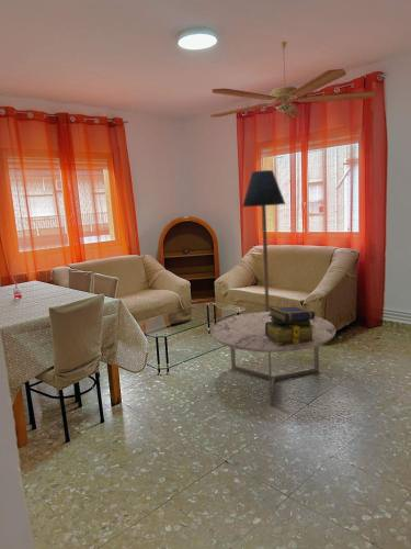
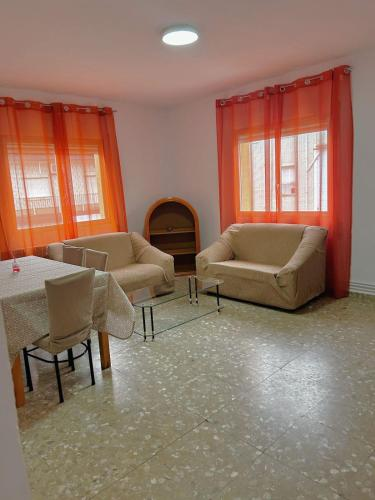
- ceiling fan [209,41,378,120]
- stack of books [265,305,316,345]
- floor lamp [241,169,286,312]
- coffee table [209,311,336,407]
